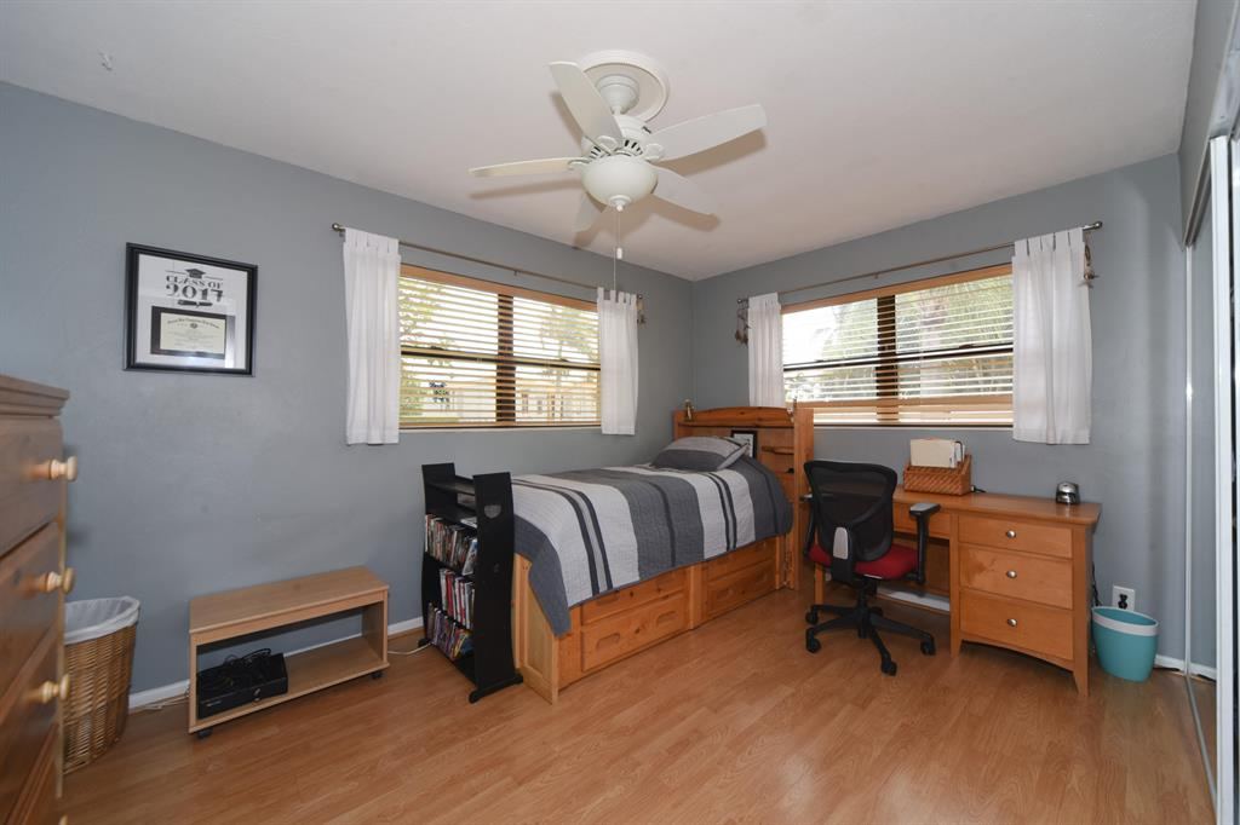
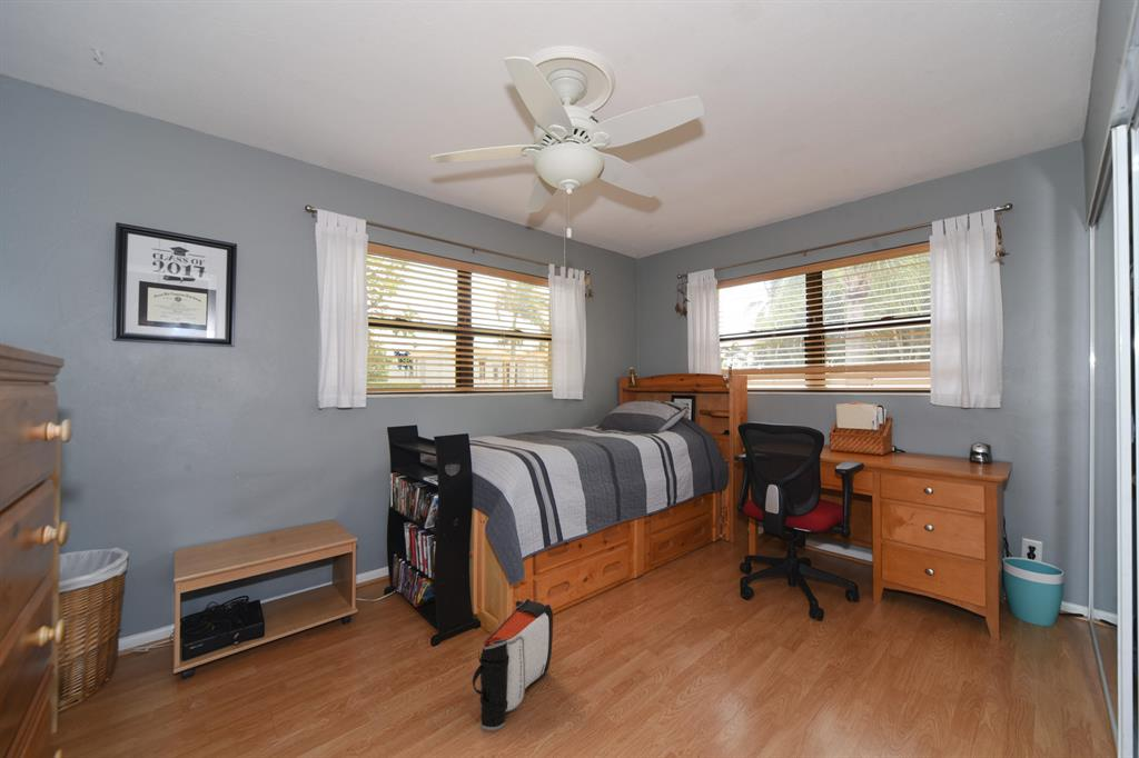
+ backpack [472,598,554,731]
